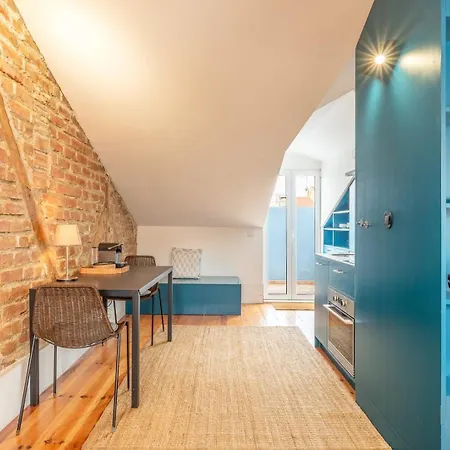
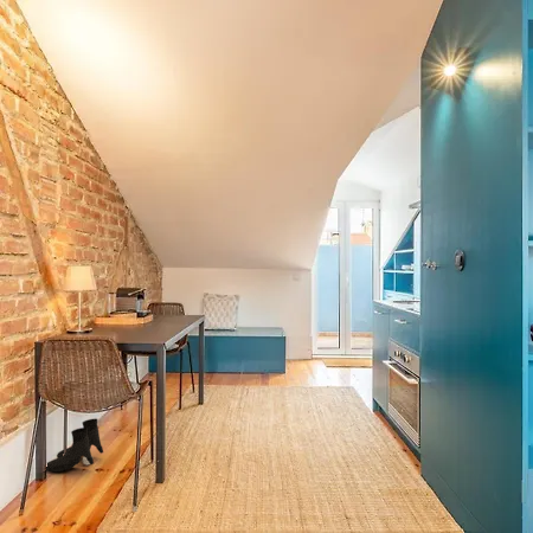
+ boots [45,417,104,473]
